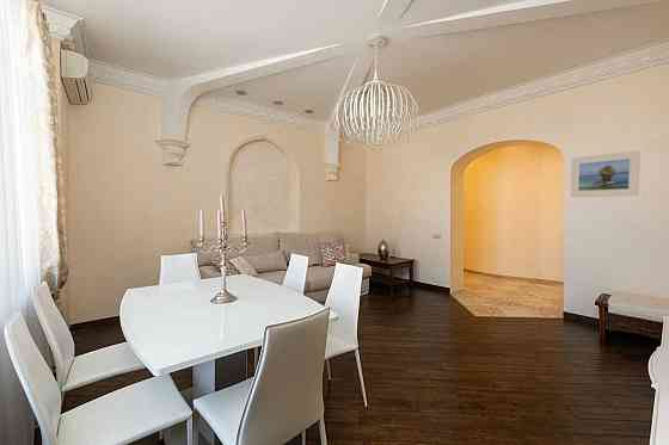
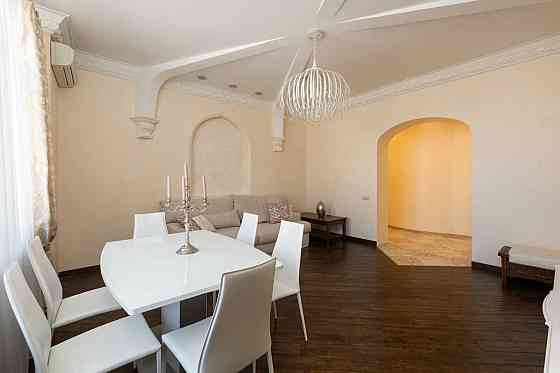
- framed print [569,149,642,198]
